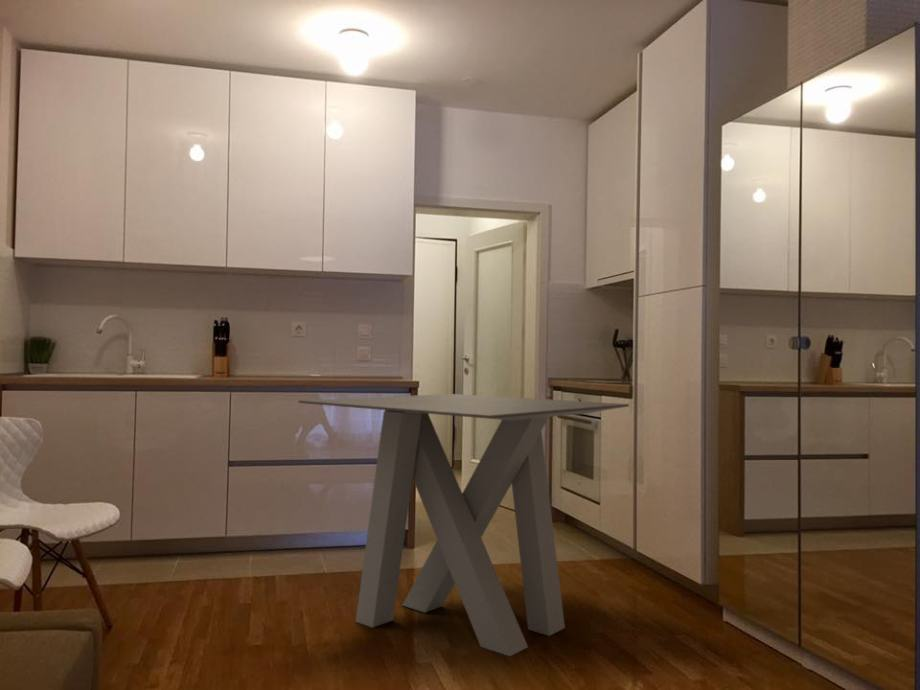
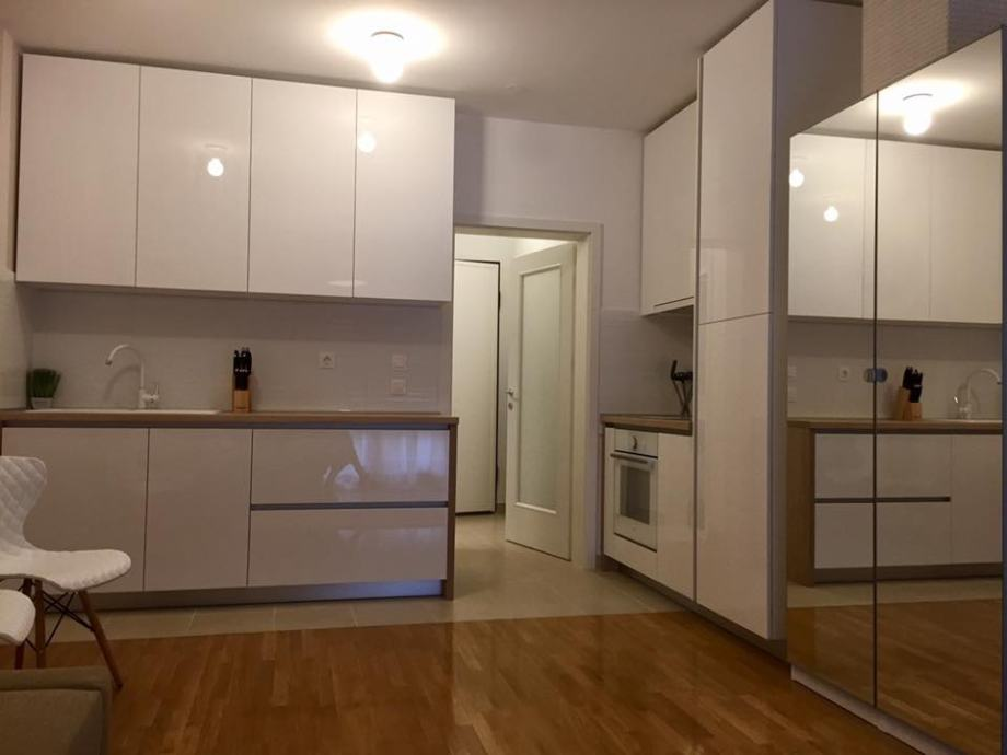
- dining table [297,393,630,657]
